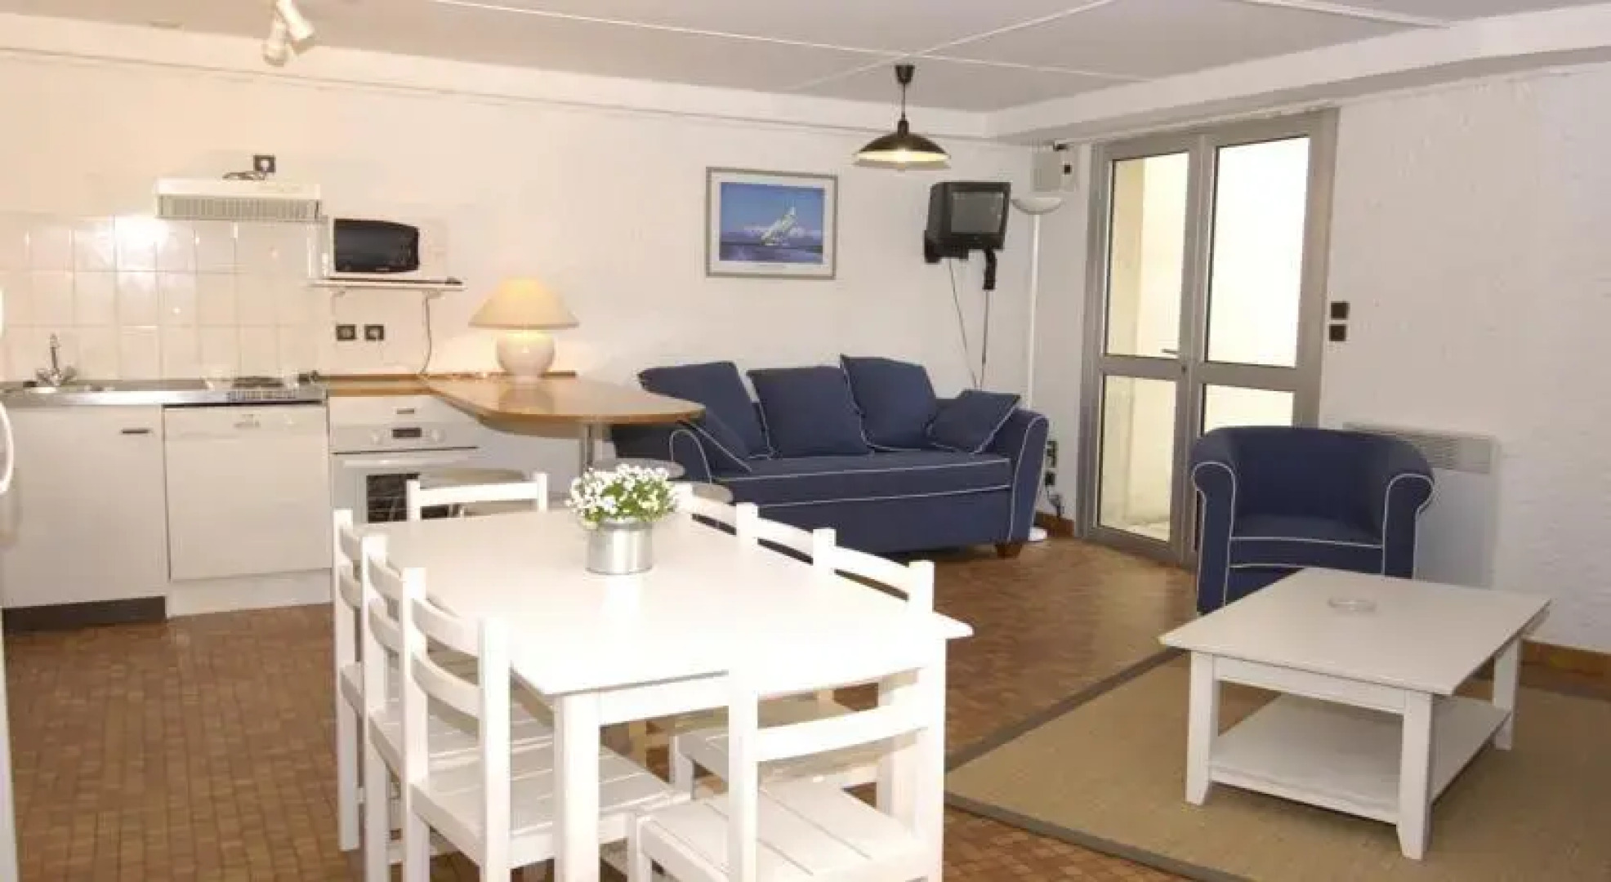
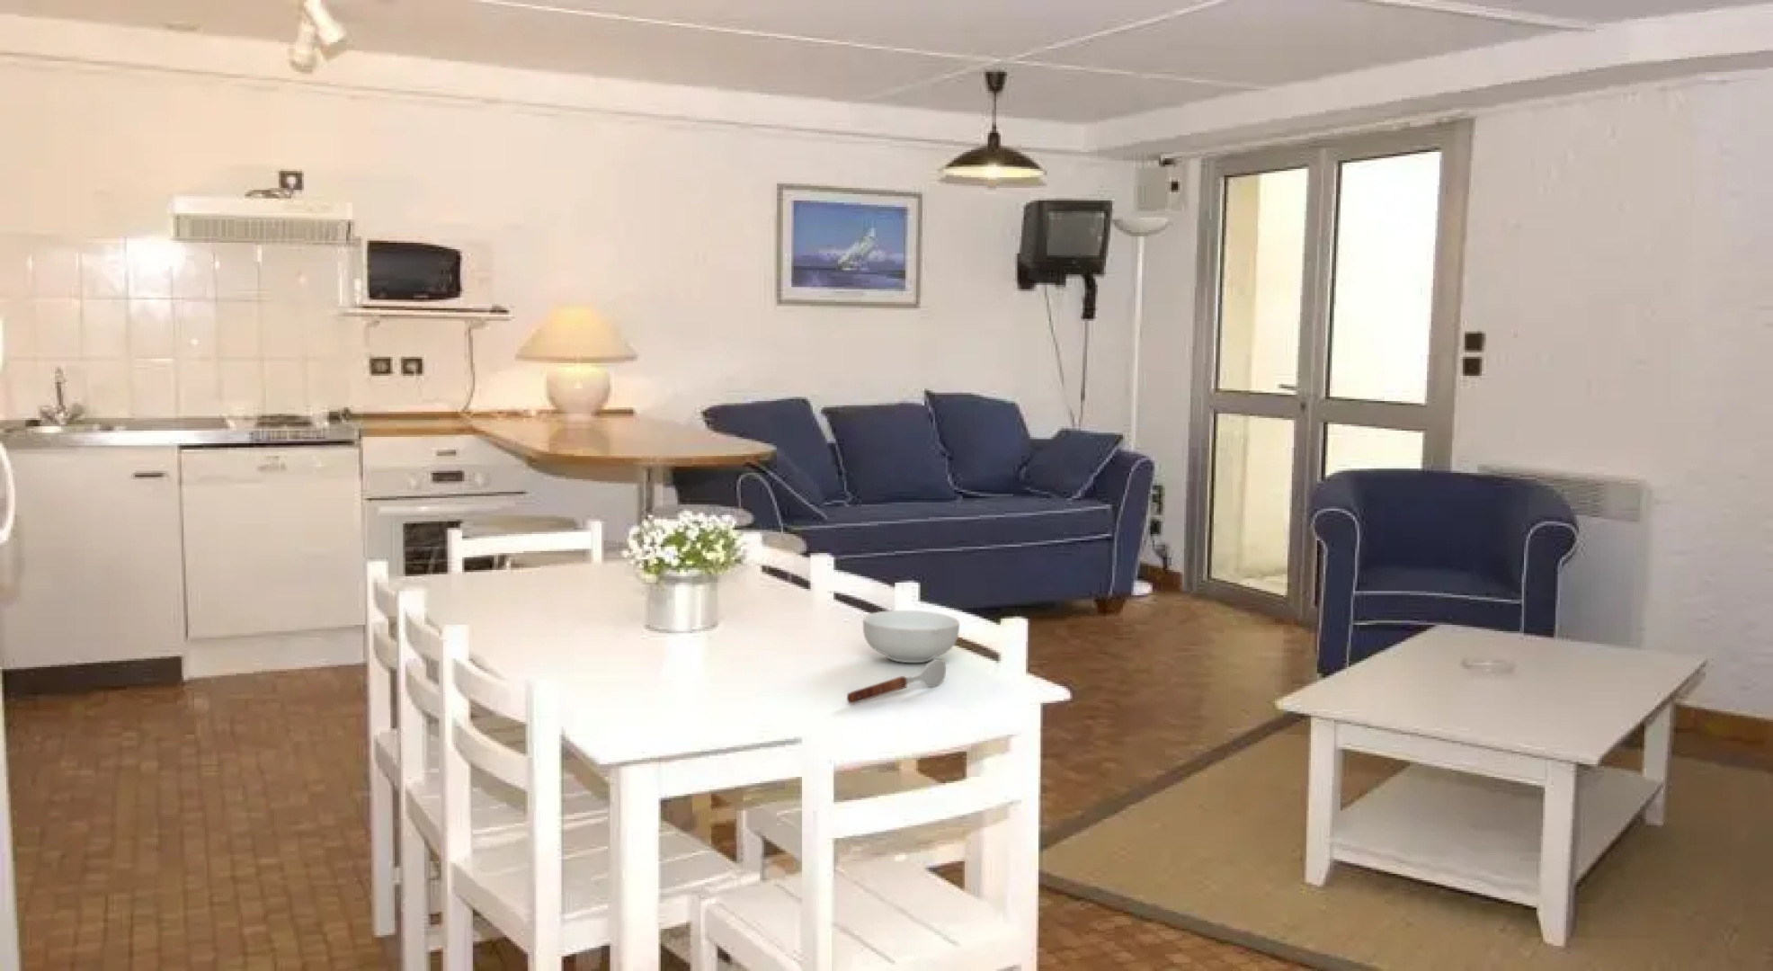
+ soupspoon [846,658,947,704]
+ cereal bowl [862,610,960,664]
